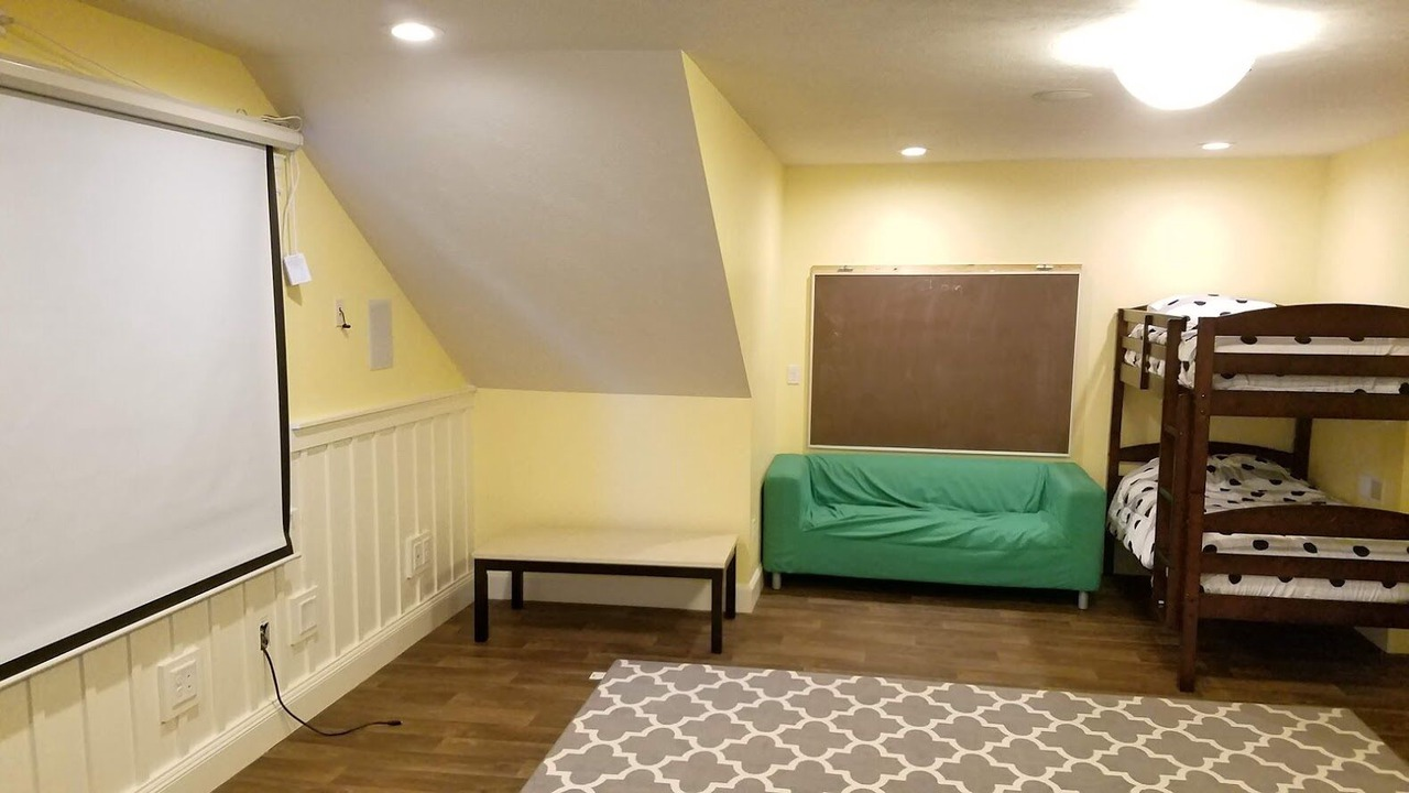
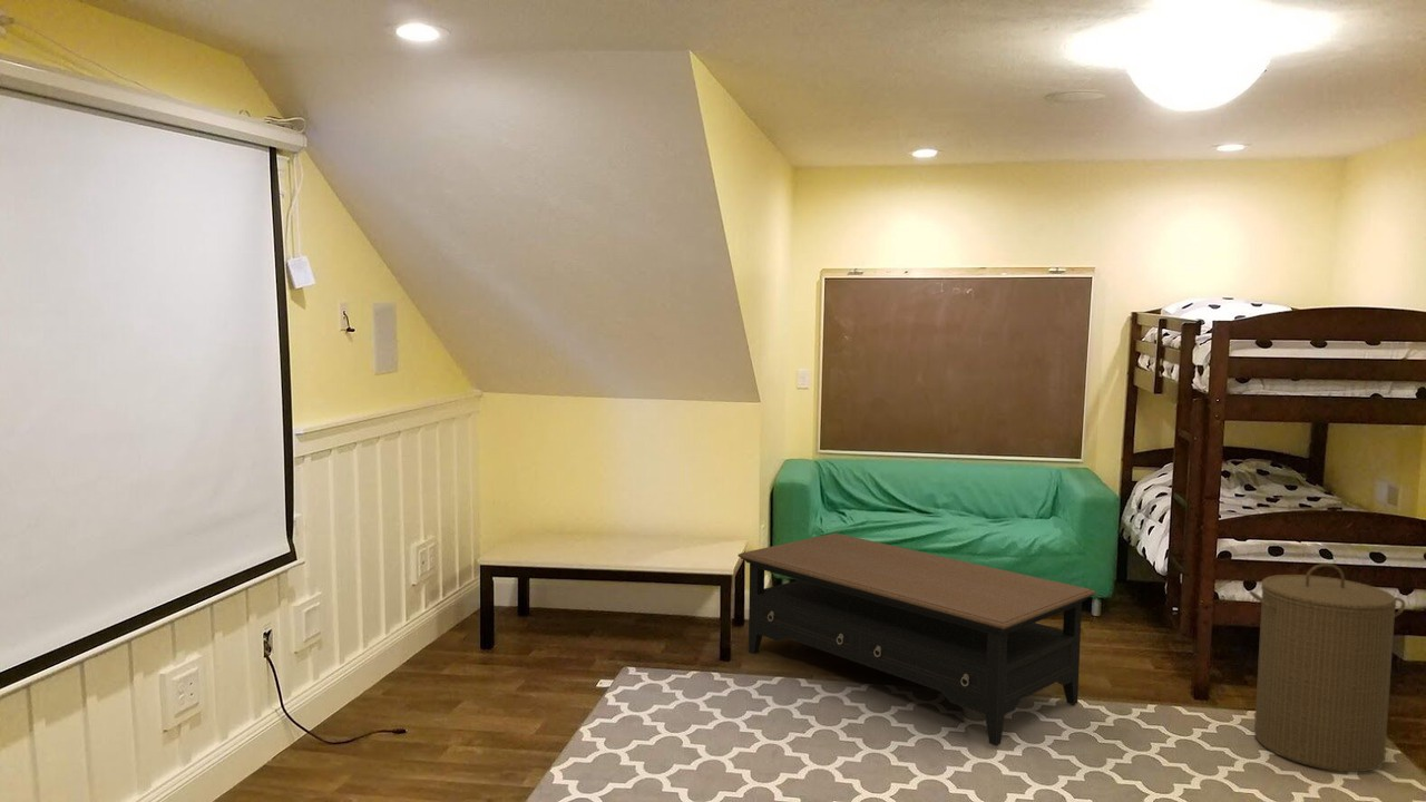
+ laundry hamper [1248,563,1406,773]
+ coffee table [736,532,1097,747]
